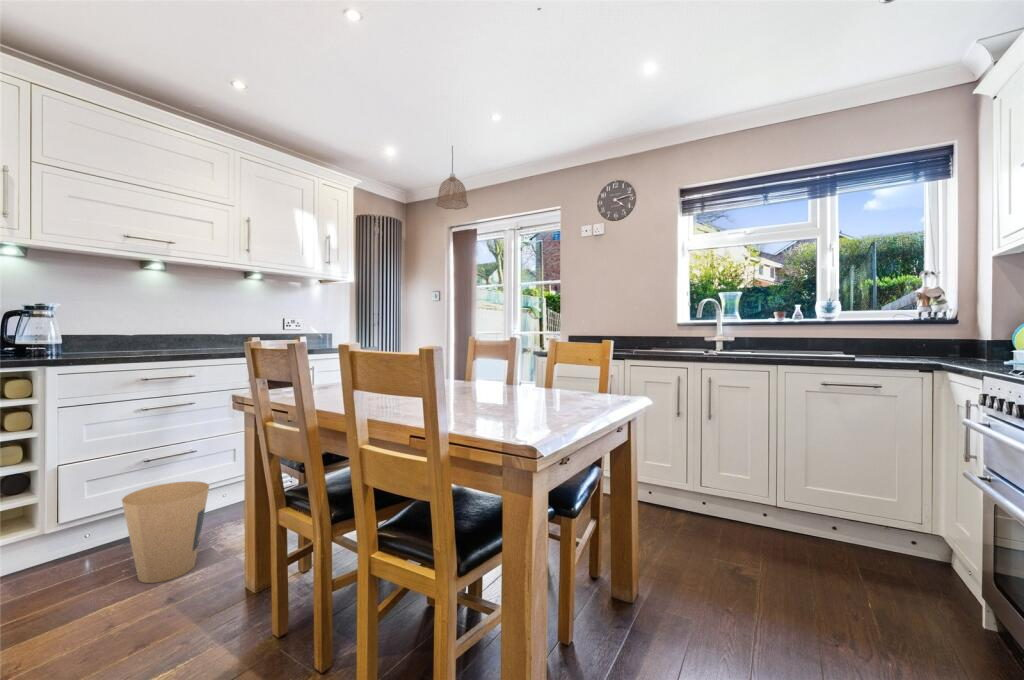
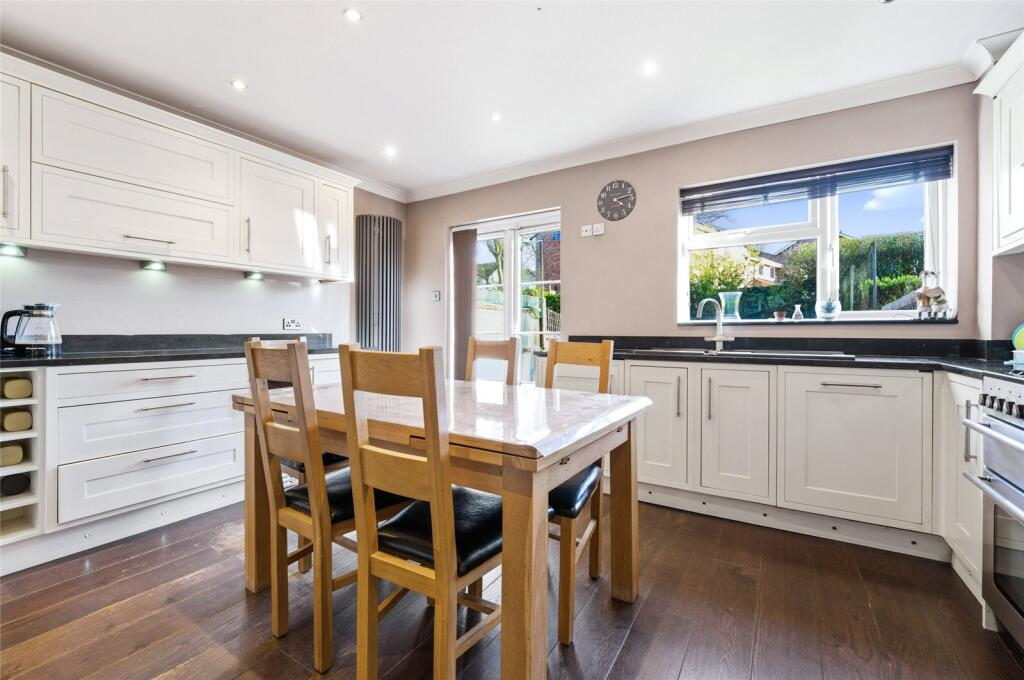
- pendant lamp [435,144,469,210]
- trash can [121,480,210,584]
